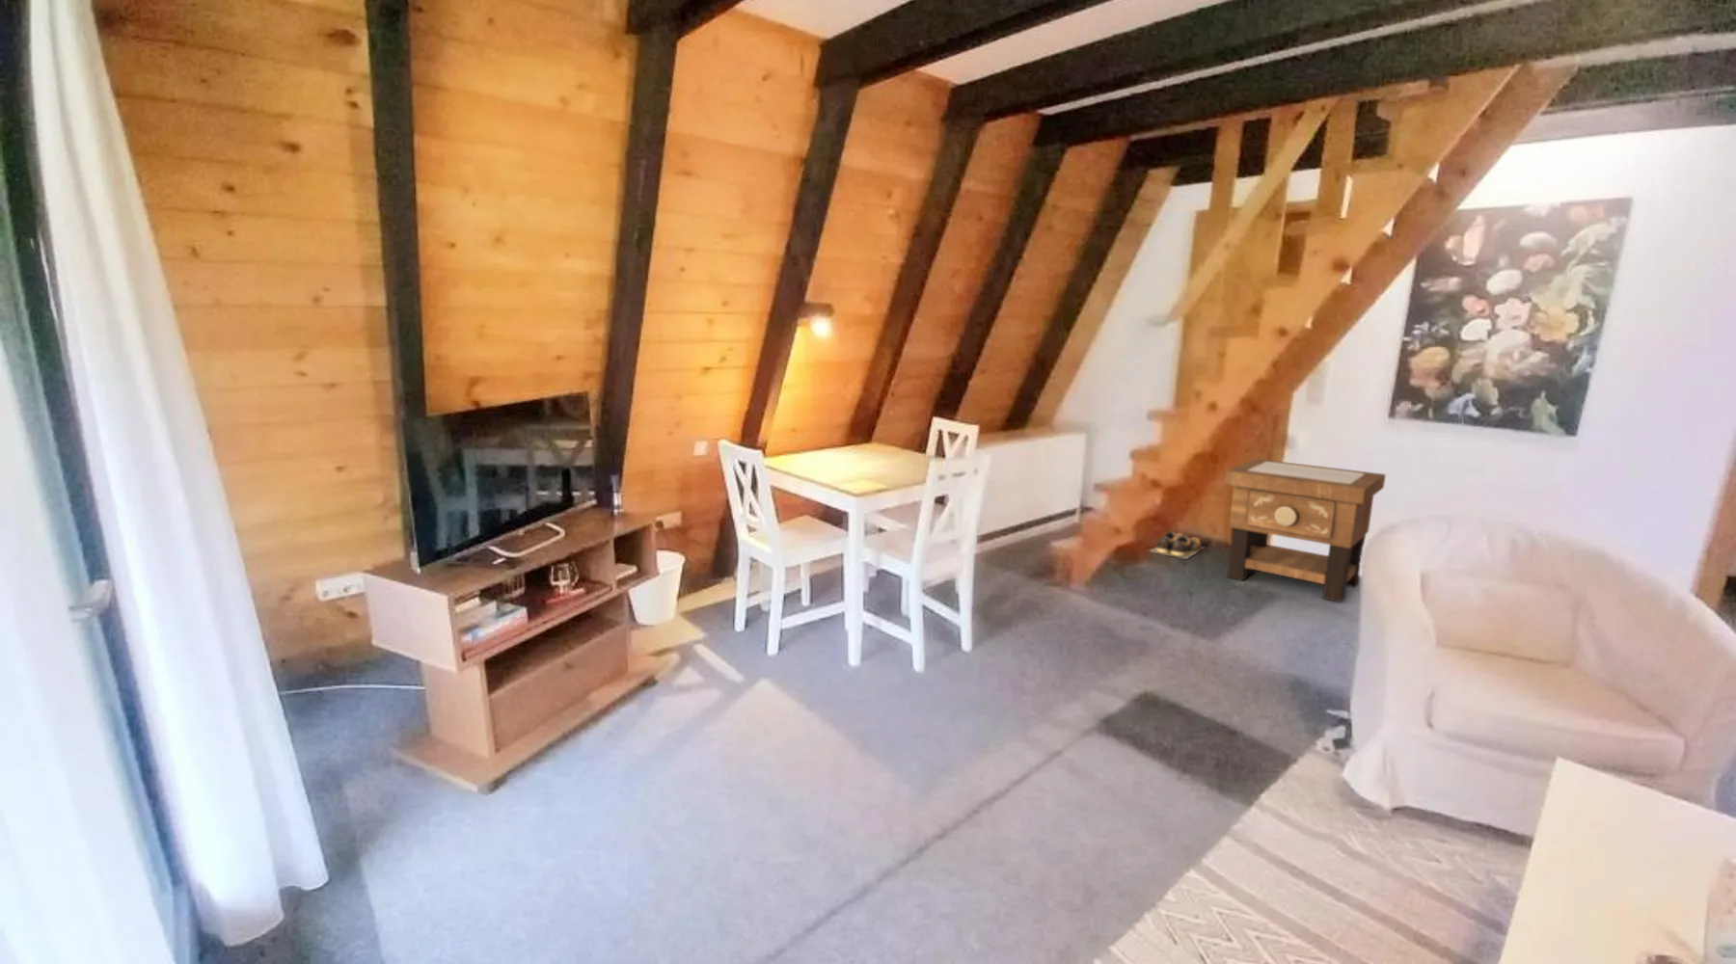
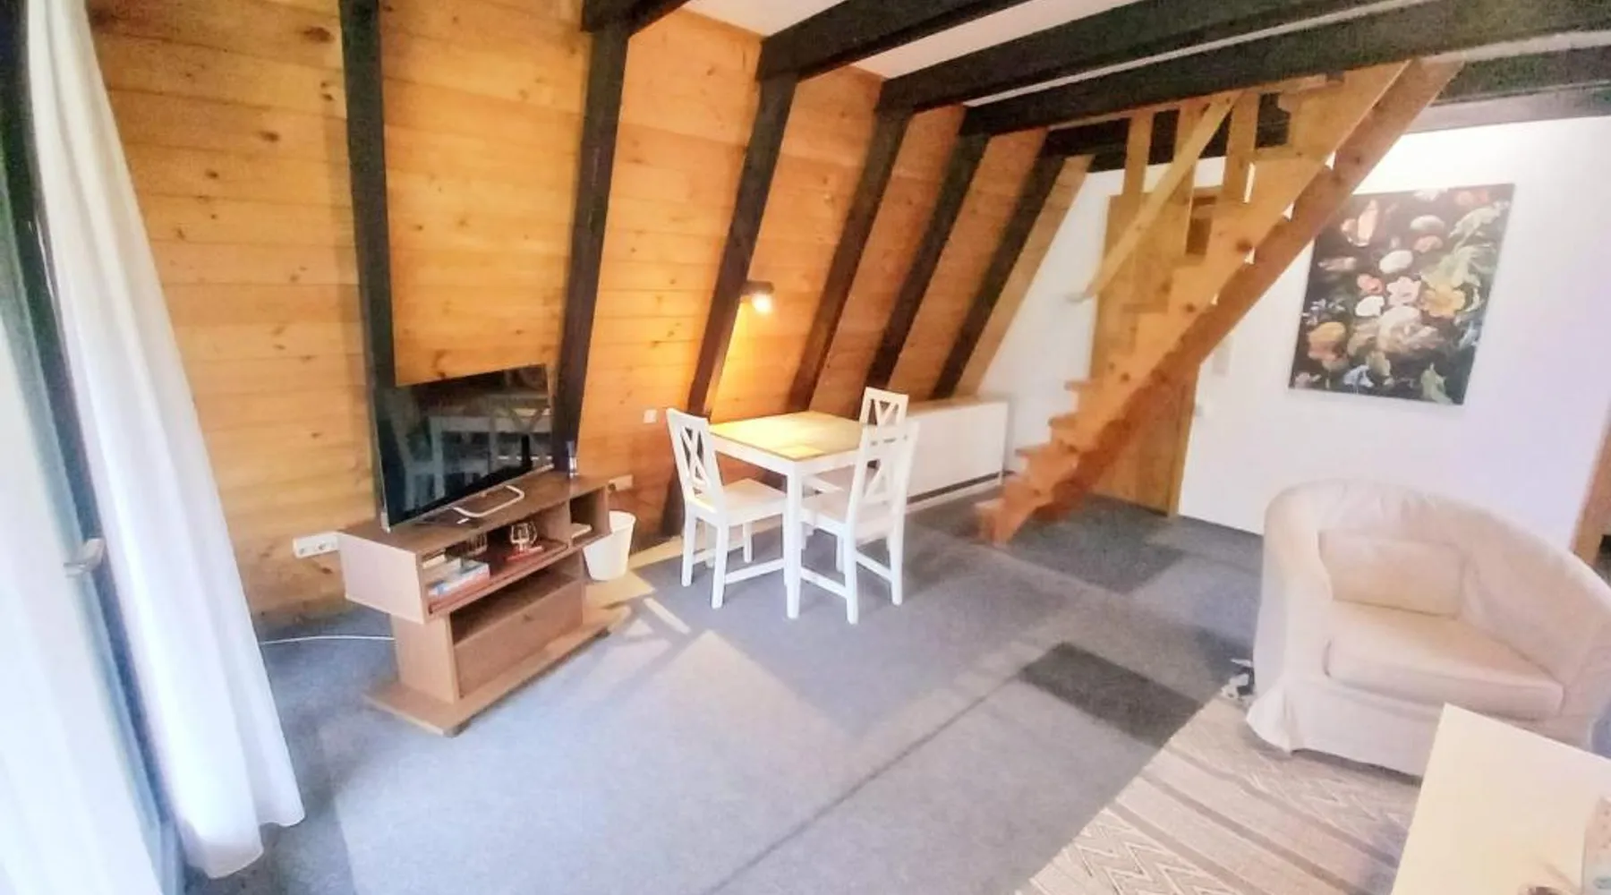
- shoes [1148,531,1205,560]
- side table [1224,458,1387,603]
